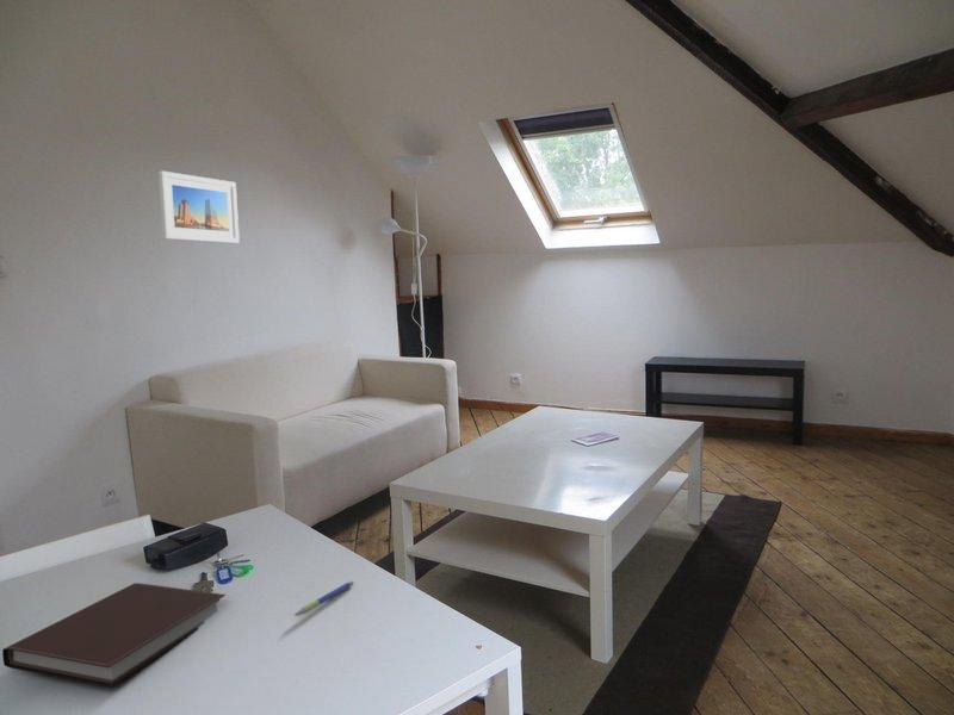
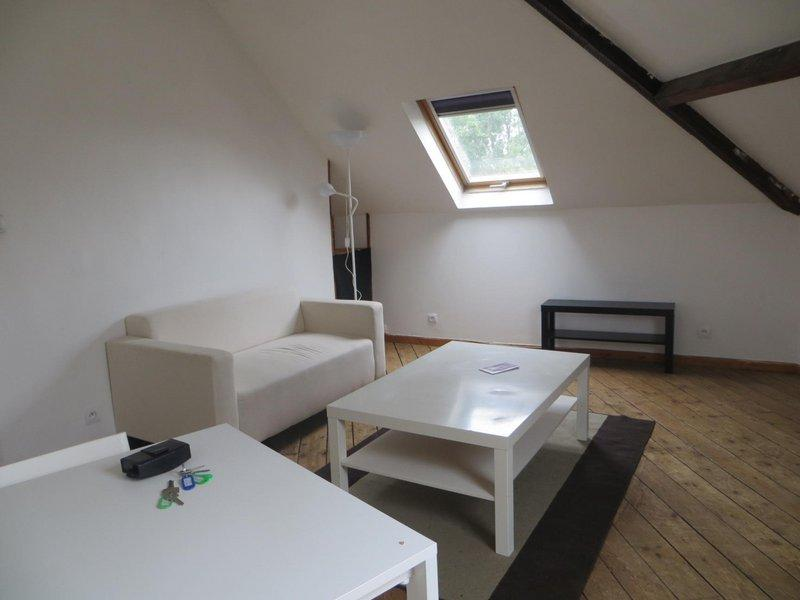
- pen [293,580,354,617]
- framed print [157,169,241,244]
- notebook [1,582,227,689]
